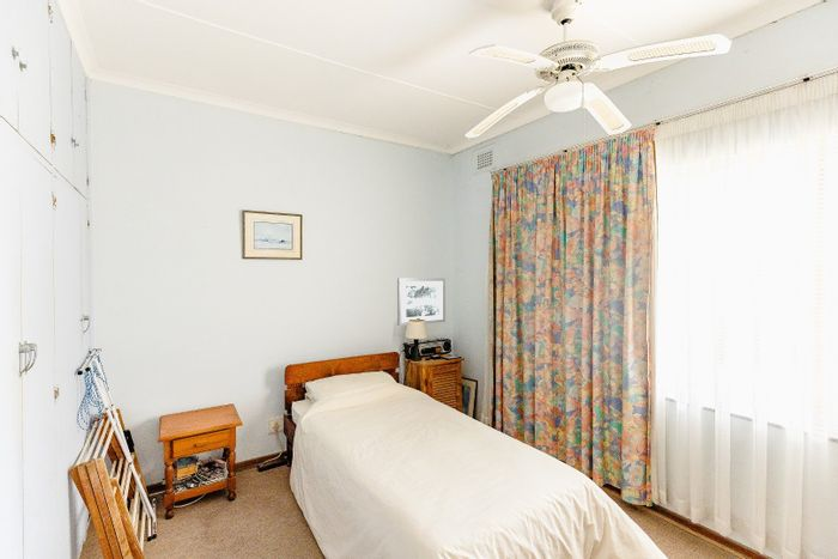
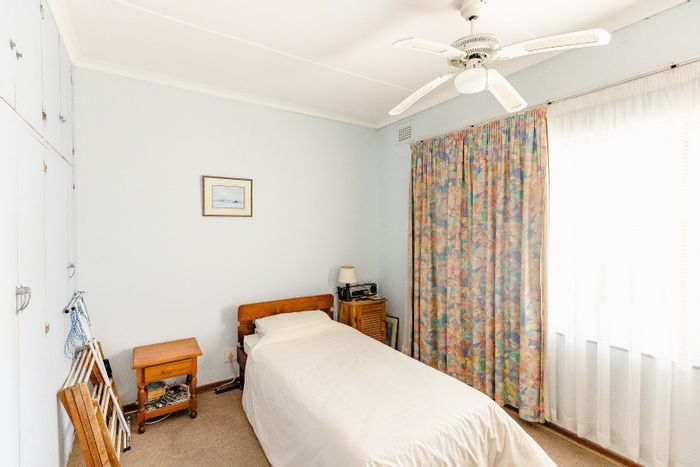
- wall art [396,277,447,327]
